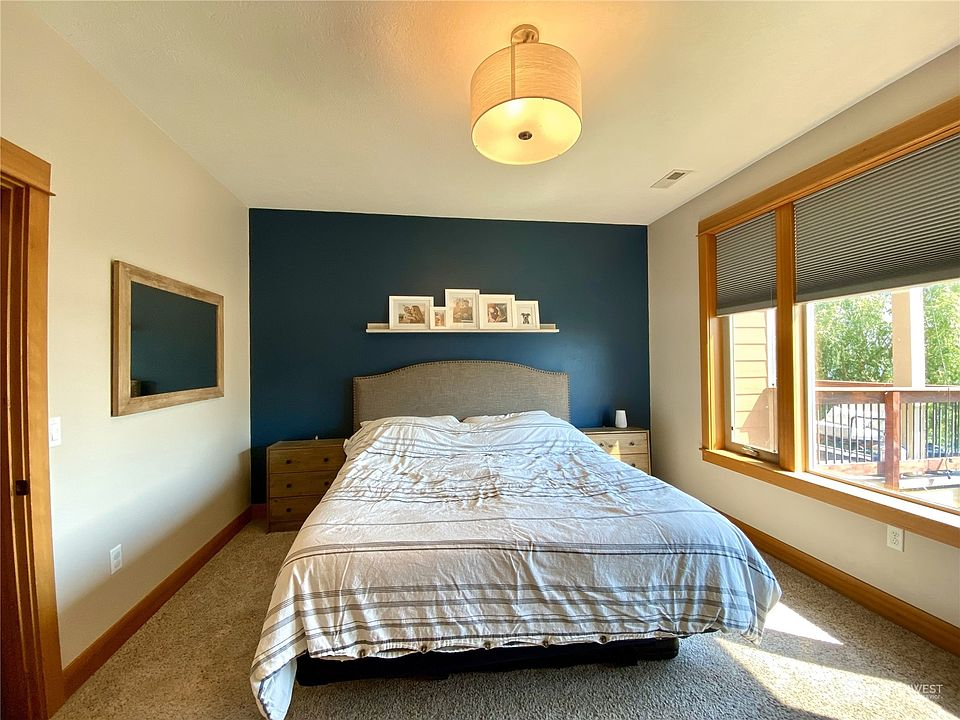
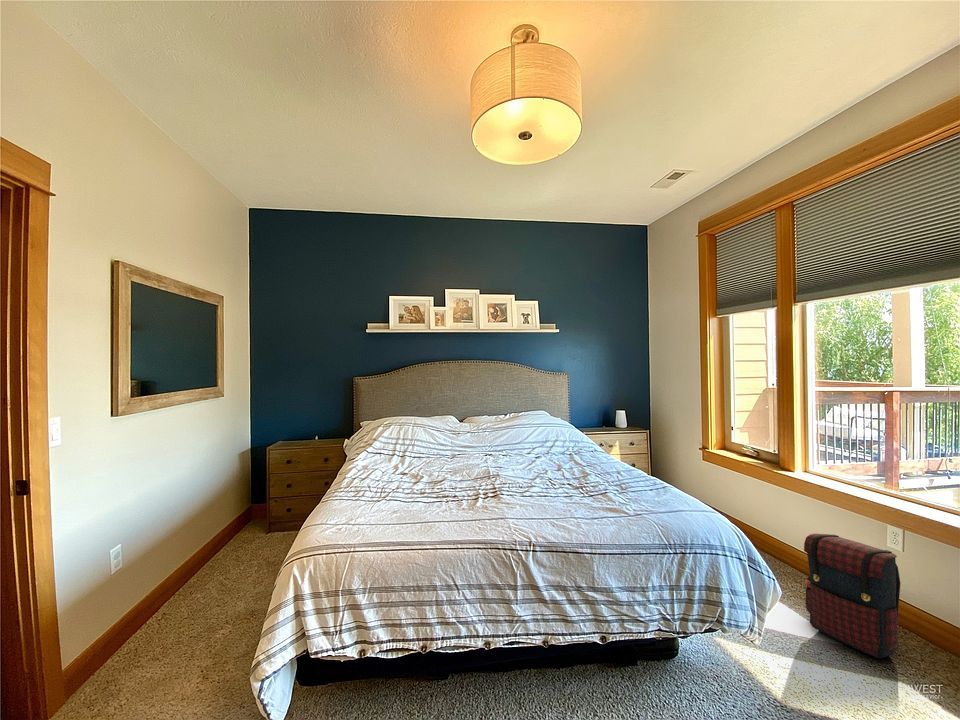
+ satchel [803,533,901,660]
